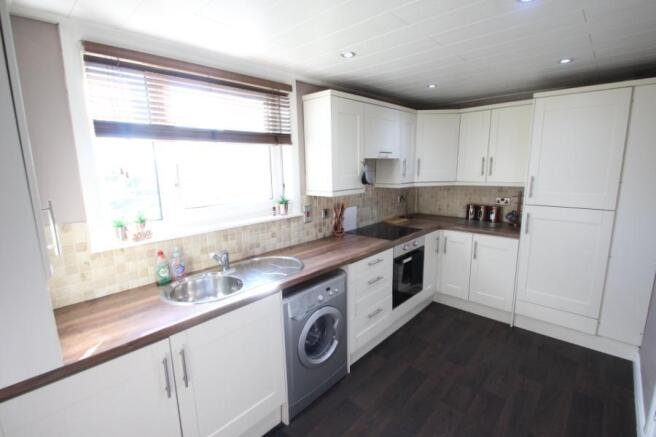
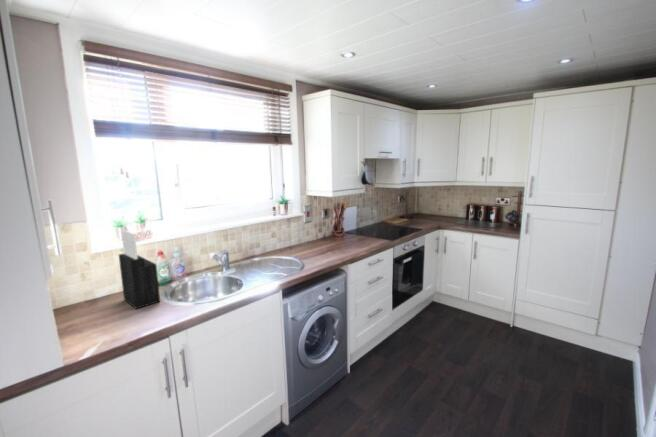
+ knife block [118,229,161,310]
